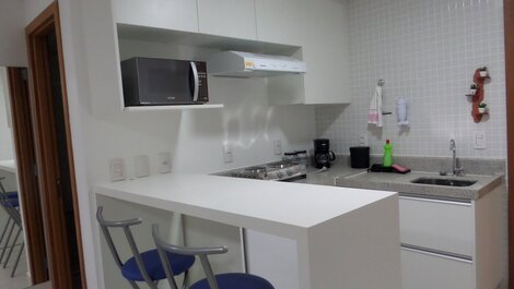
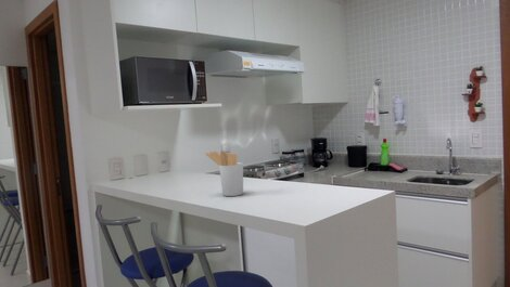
+ utensil holder [205,149,244,197]
